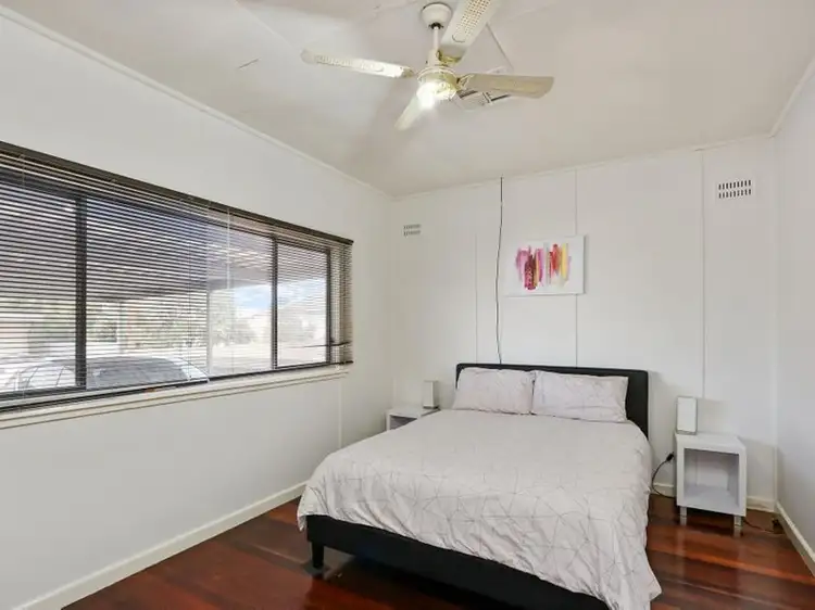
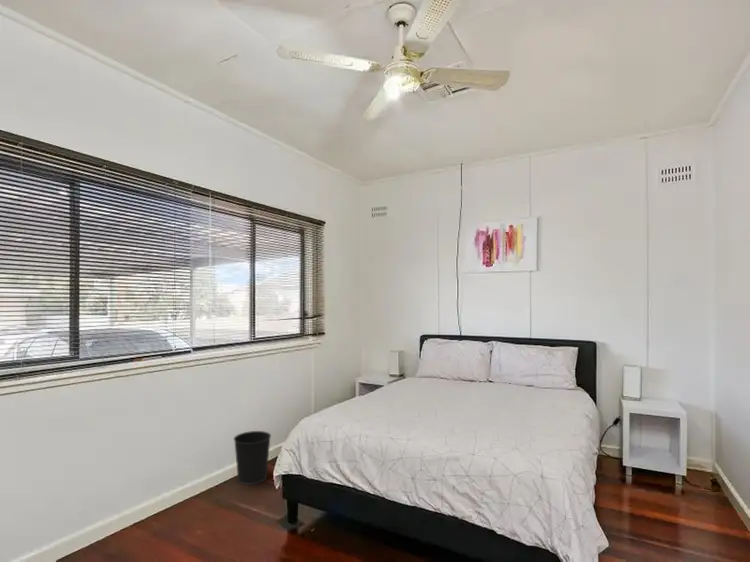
+ wastebasket [233,430,272,486]
